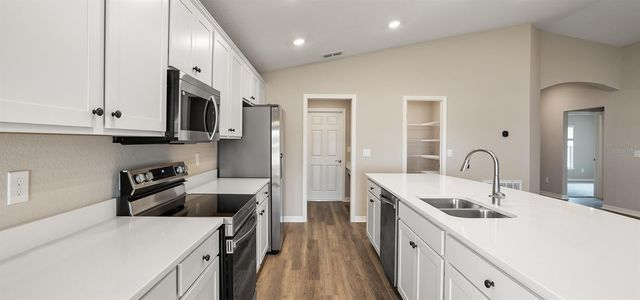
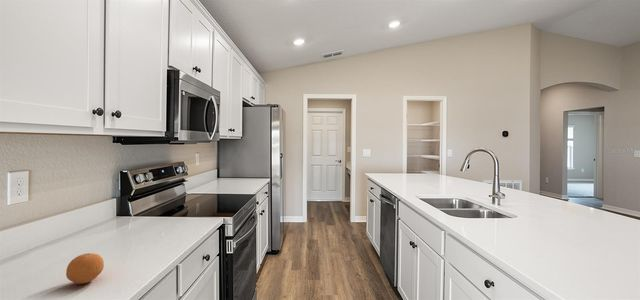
+ fruit [65,252,105,285]
